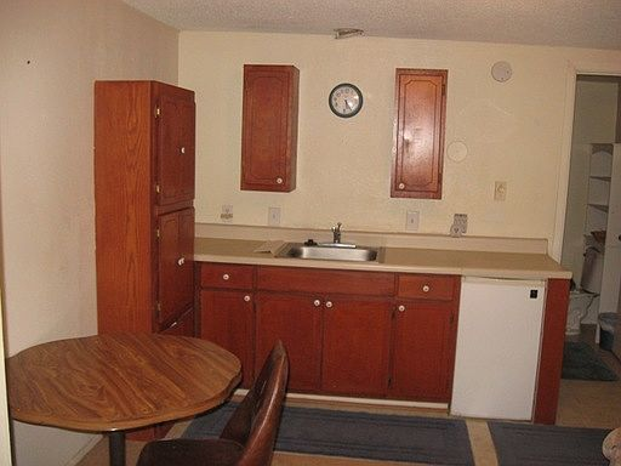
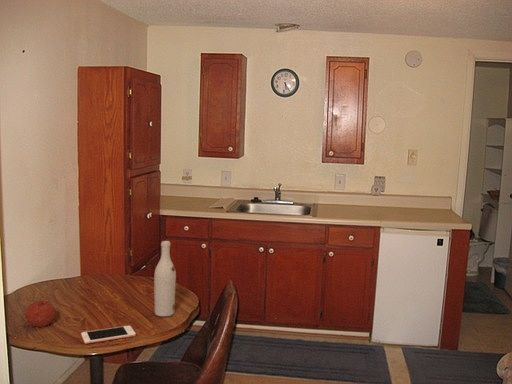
+ fruit [24,299,56,328]
+ wine bottle [153,240,177,318]
+ cell phone [80,325,137,345]
